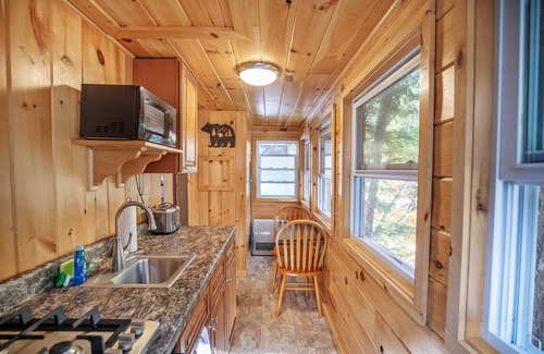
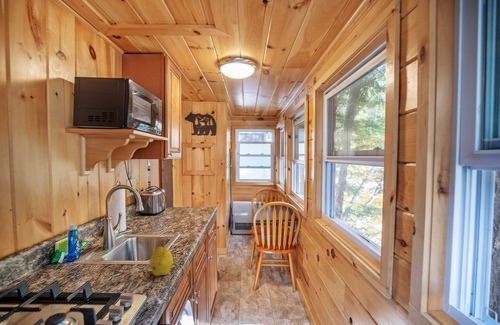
+ fruit [149,244,174,277]
